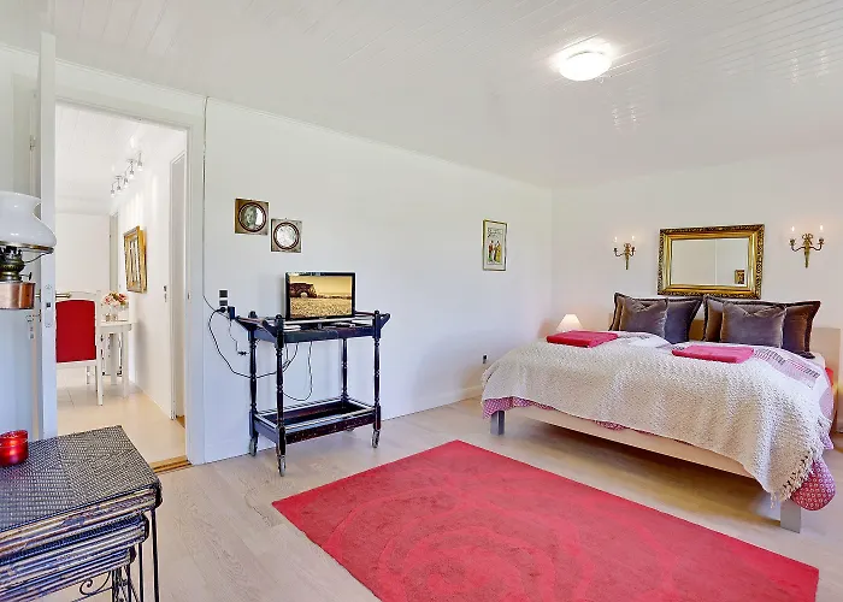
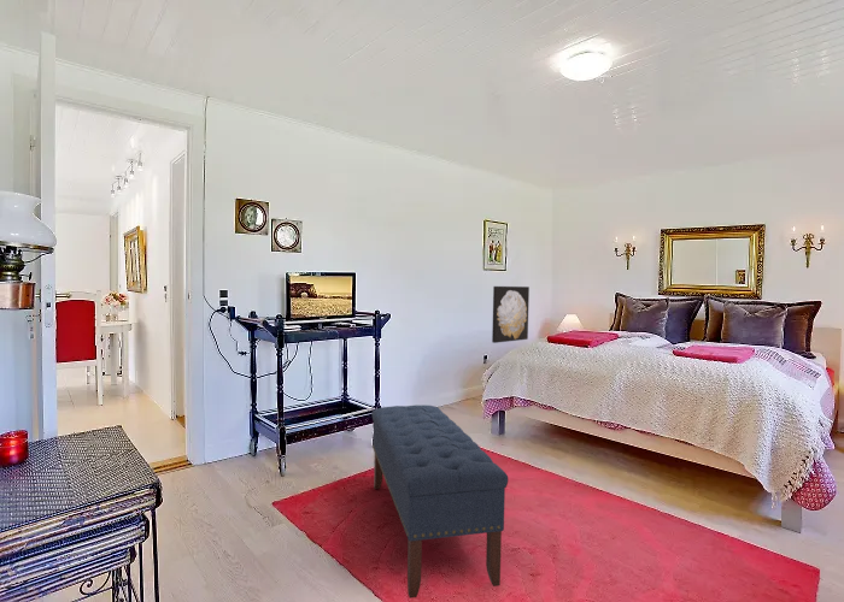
+ bench [370,405,509,600]
+ wall art [491,285,531,344]
